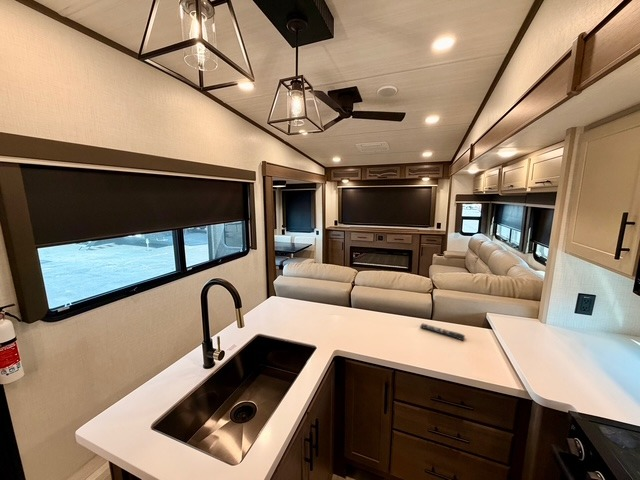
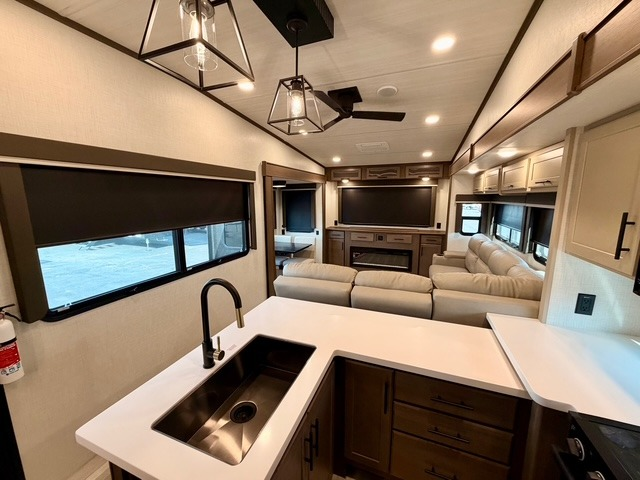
- remote control [419,322,466,341]
